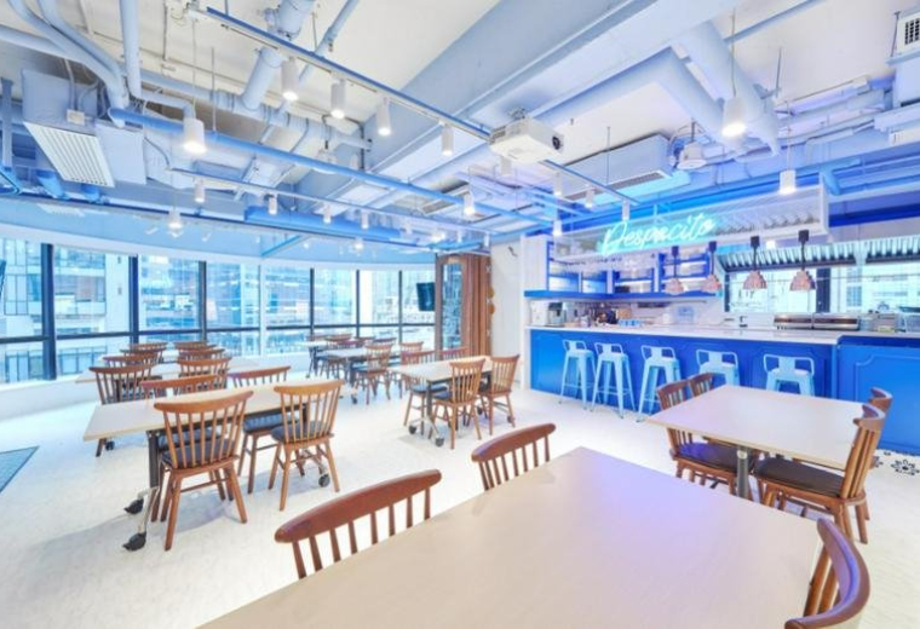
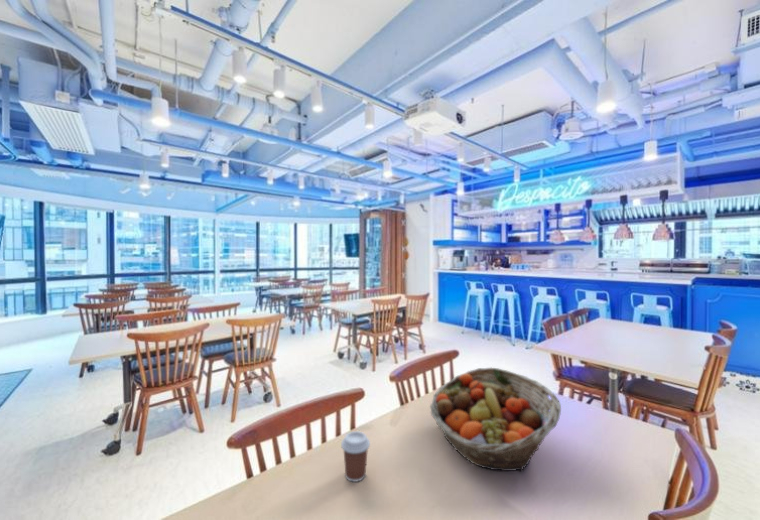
+ fruit basket [429,366,562,472]
+ coffee cup [340,430,371,483]
